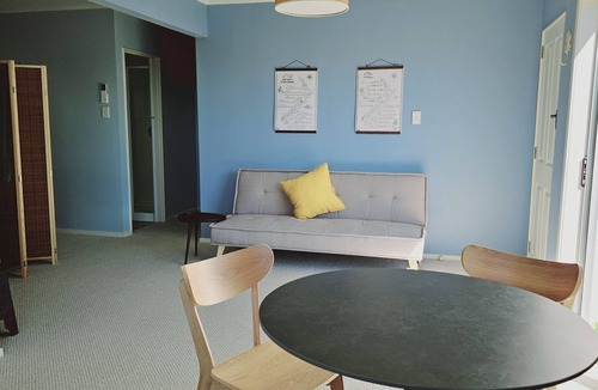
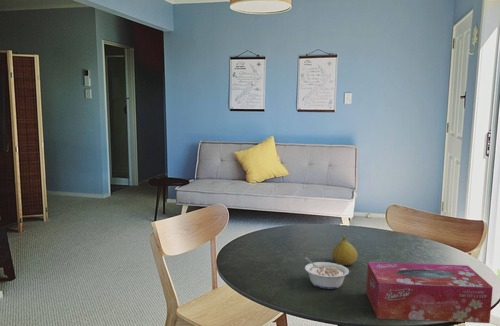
+ tissue box [365,261,494,324]
+ fruit [331,235,359,266]
+ legume [303,256,350,290]
